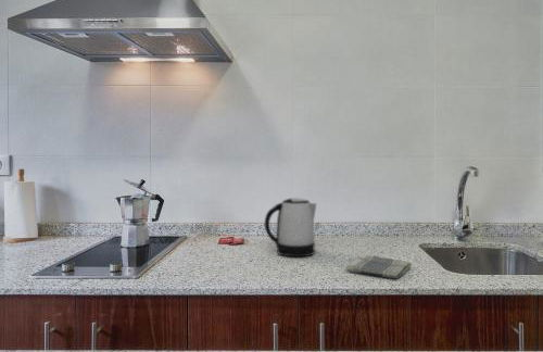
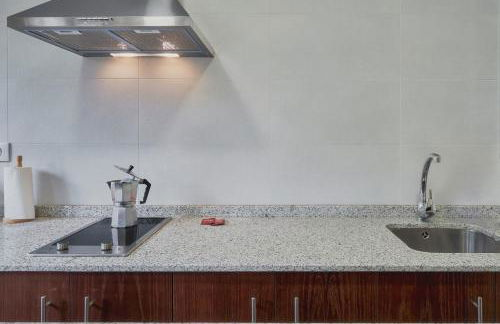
- dish towel [345,253,413,279]
- kettle [264,197,317,257]
